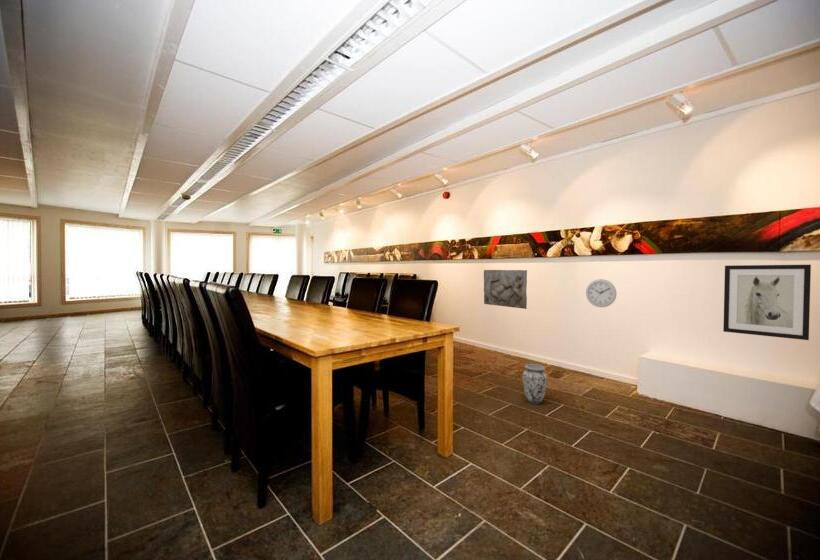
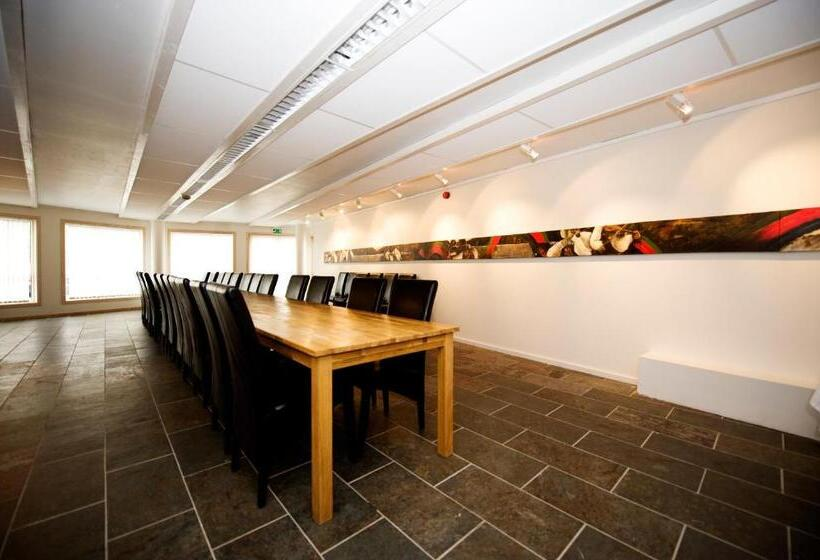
- wall art [722,264,812,341]
- vase [522,363,548,404]
- wall clock [585,278,617,308]
- relief sculpture [483,269,528,310]
